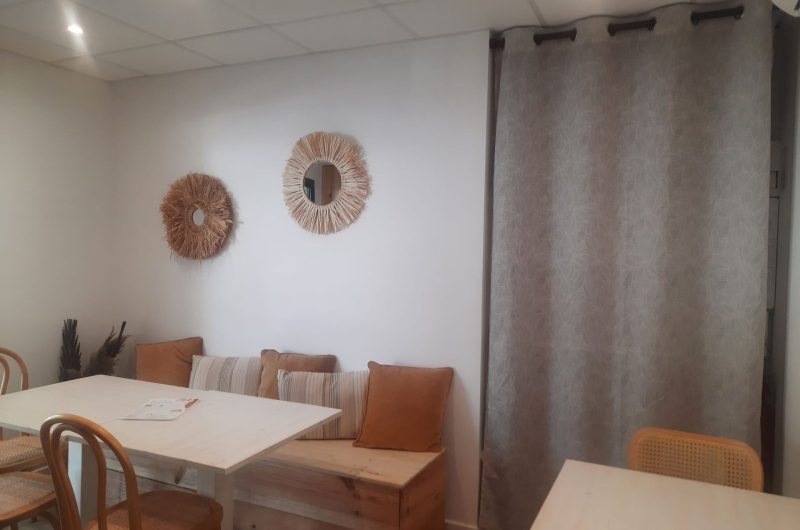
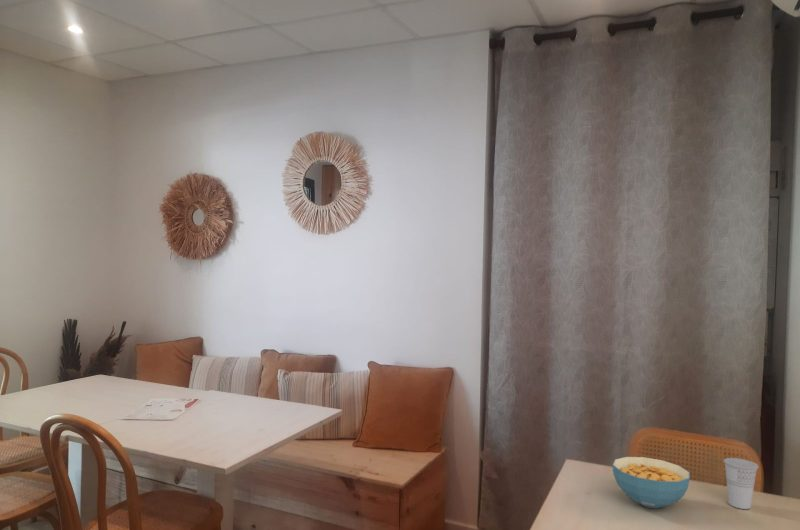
+ cup [722,457,759,510]
+ cereal bowl [611,456,691,509]
